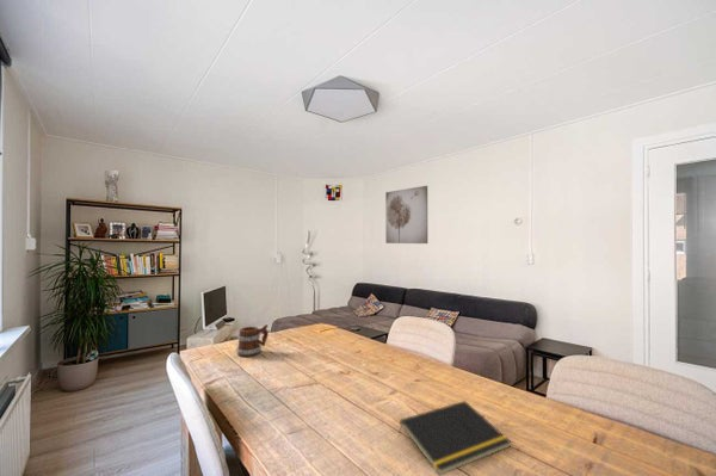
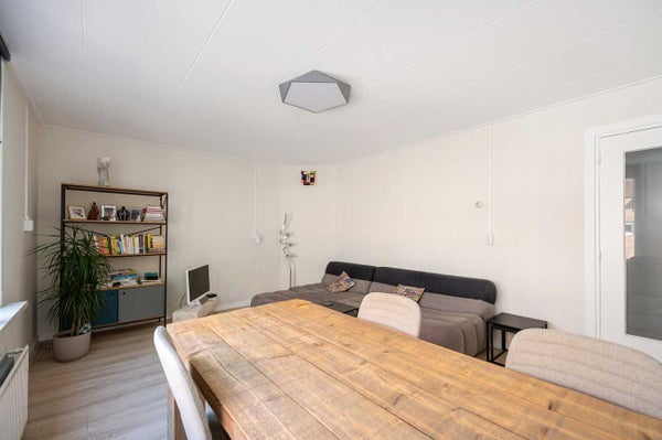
- mug [235,323,270,358]
- notepad [397,400,512,476]
- wall art [384,185,428,245]
